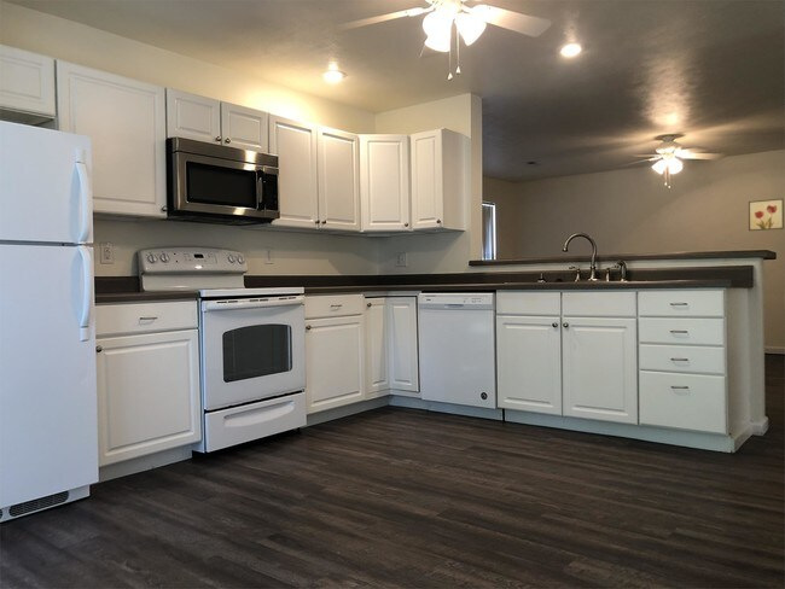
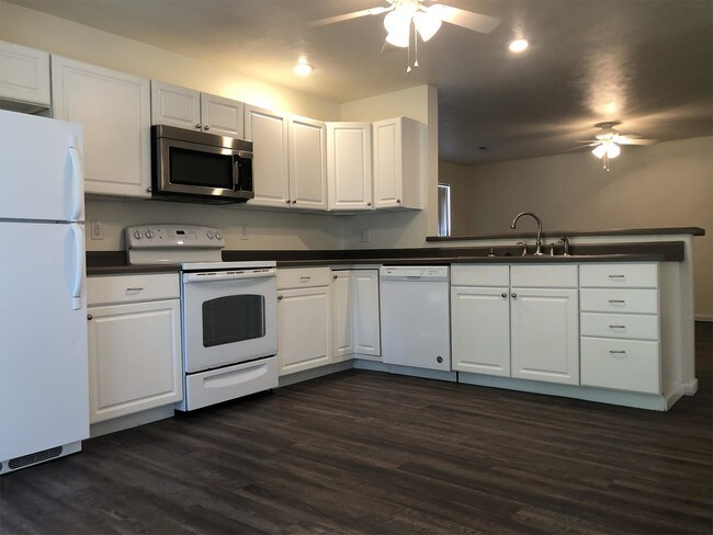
- wall art [748,198,785,232]
